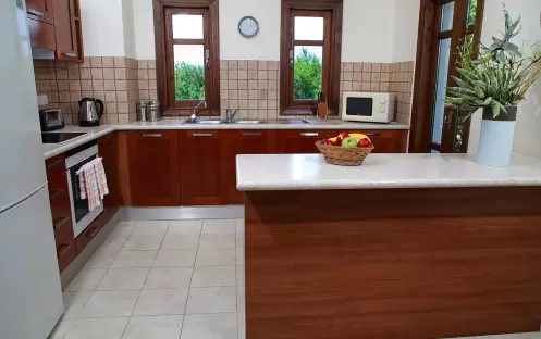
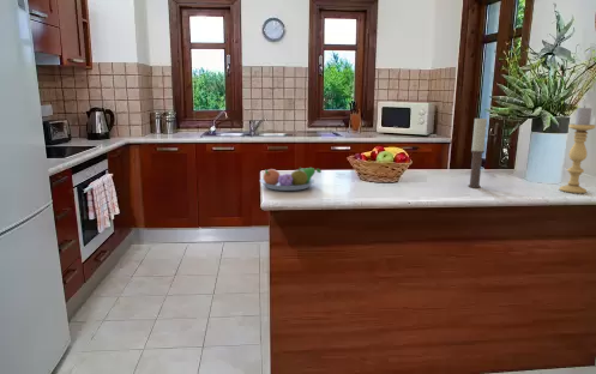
+ fruit bowl [259,165,323,192]
+ candle holder [559,105,596,194]
+ candle [466,115,488,189]
